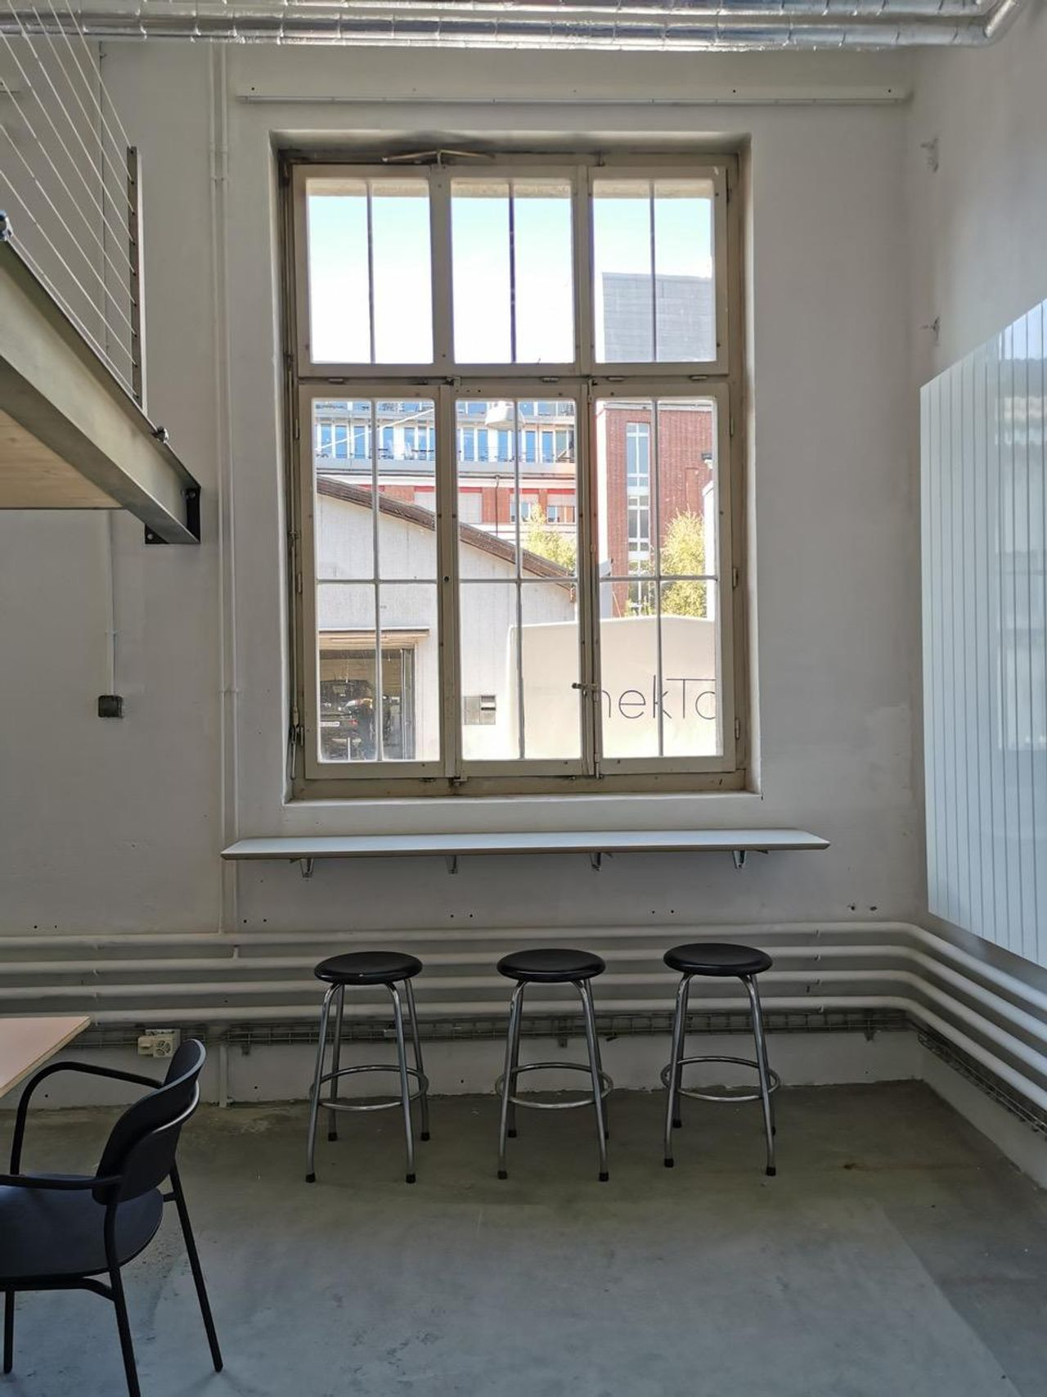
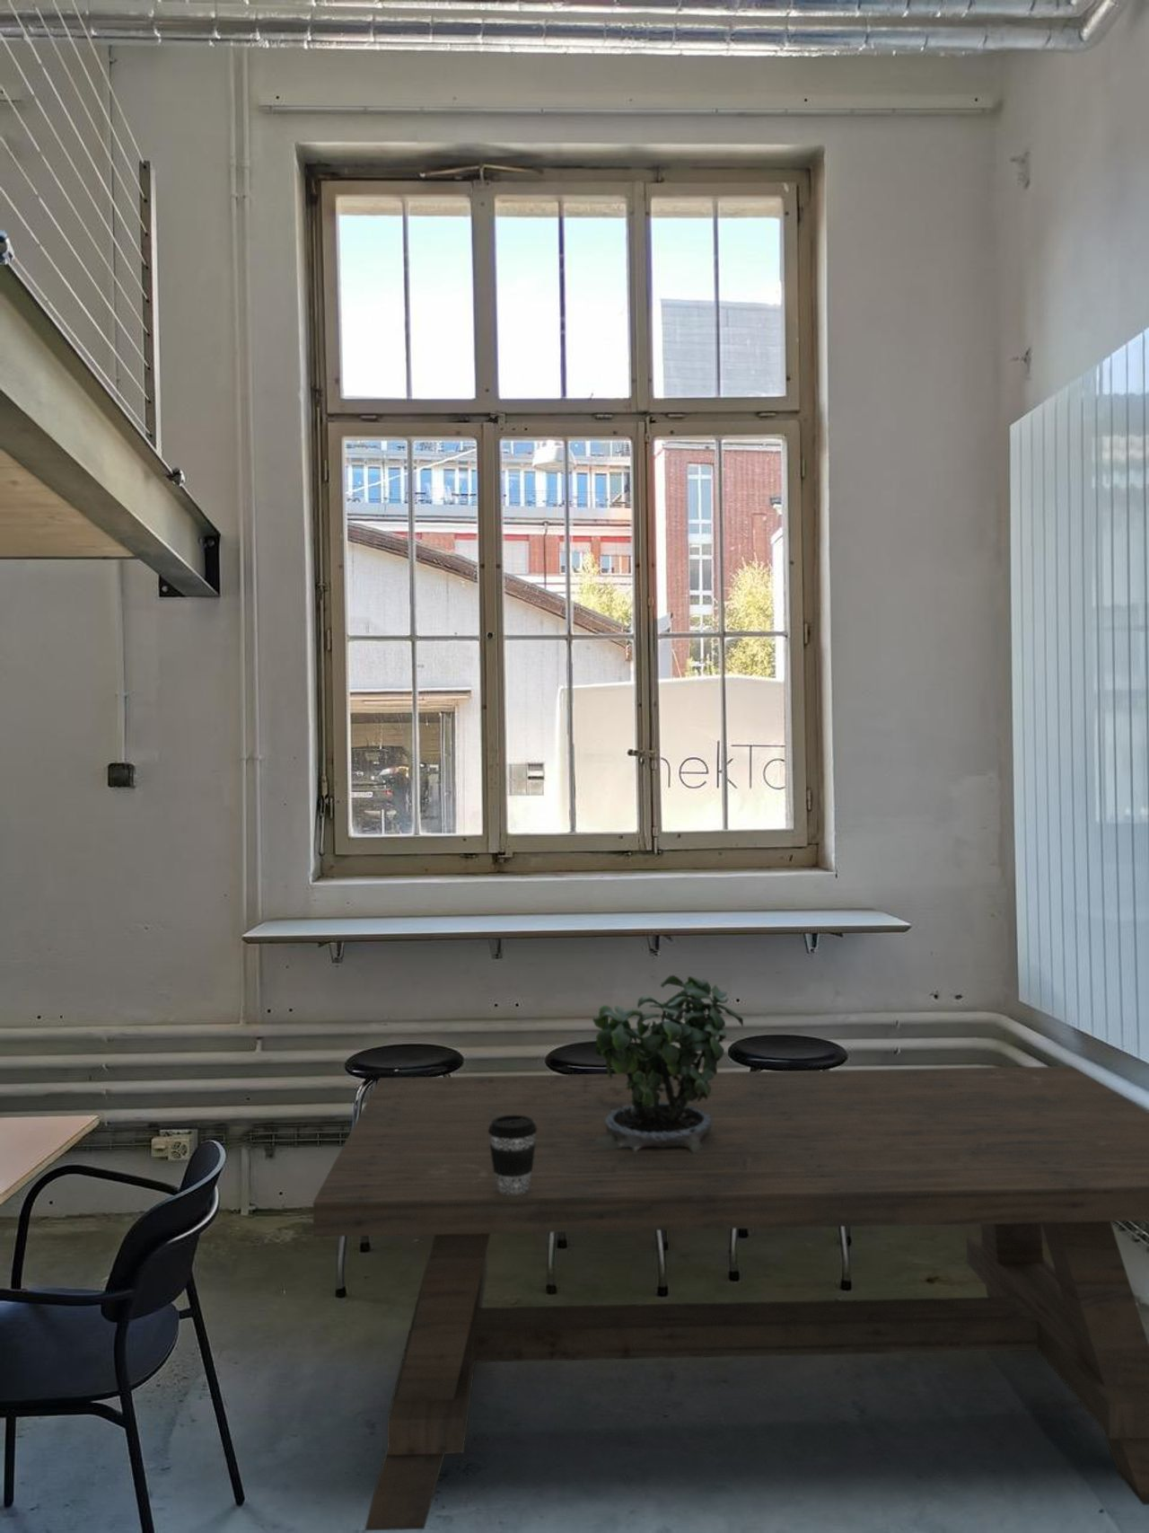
+ dining table [313,1065,1149,1532]
+ coffee cup [489,1115,537,1195]
+ potted plant [589,973,745,1153]
